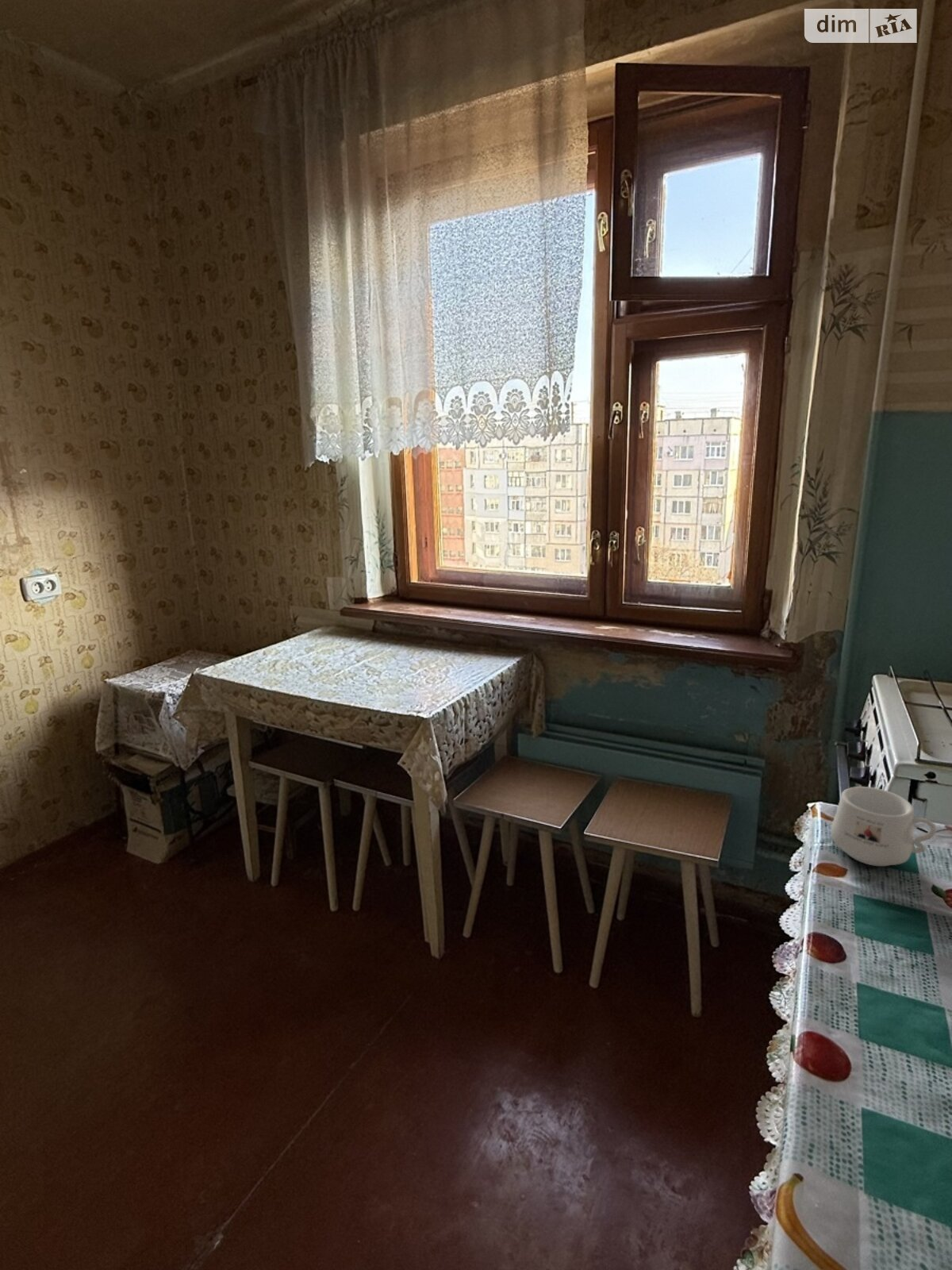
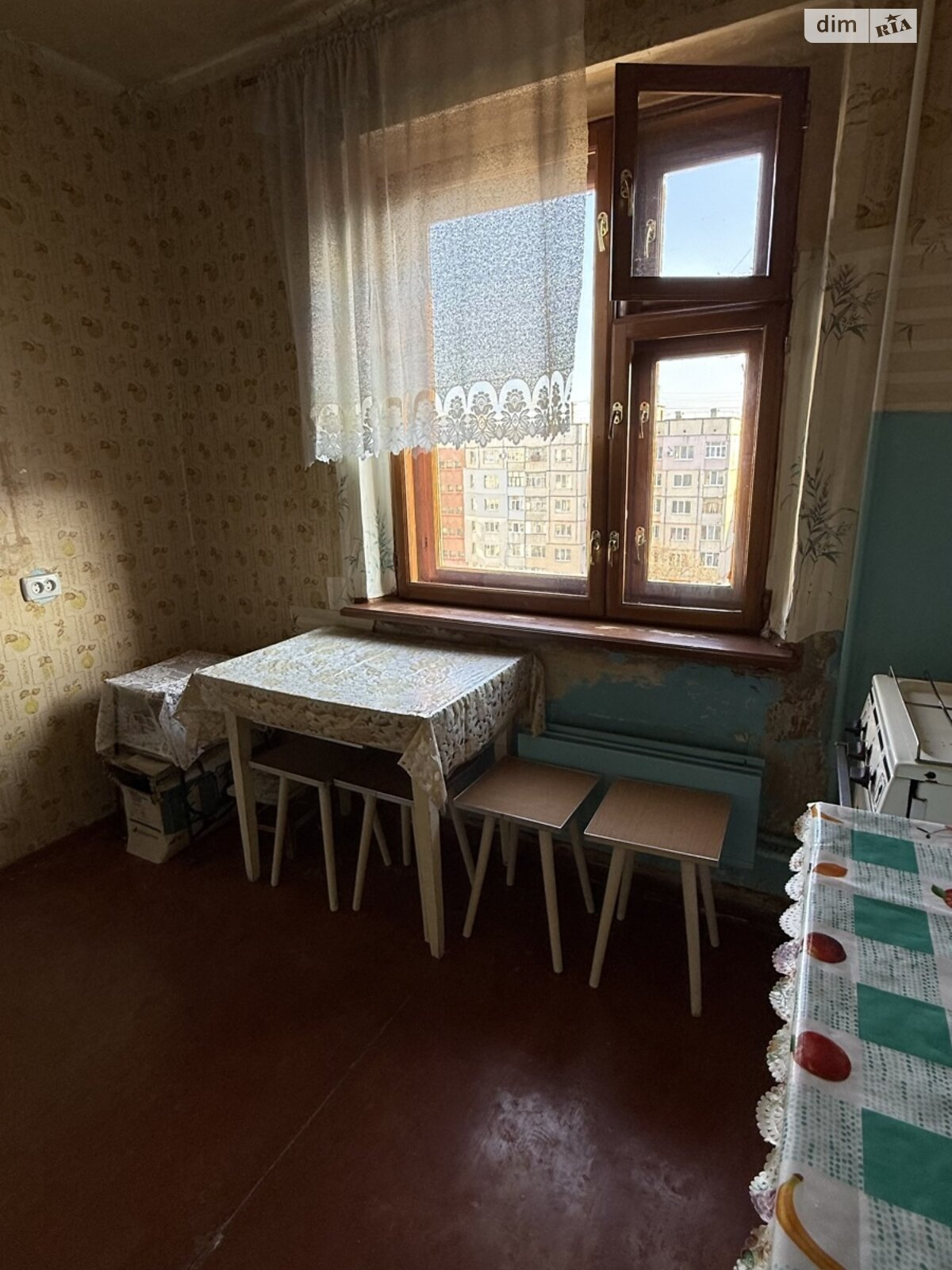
- mug [831,786,937,867]
